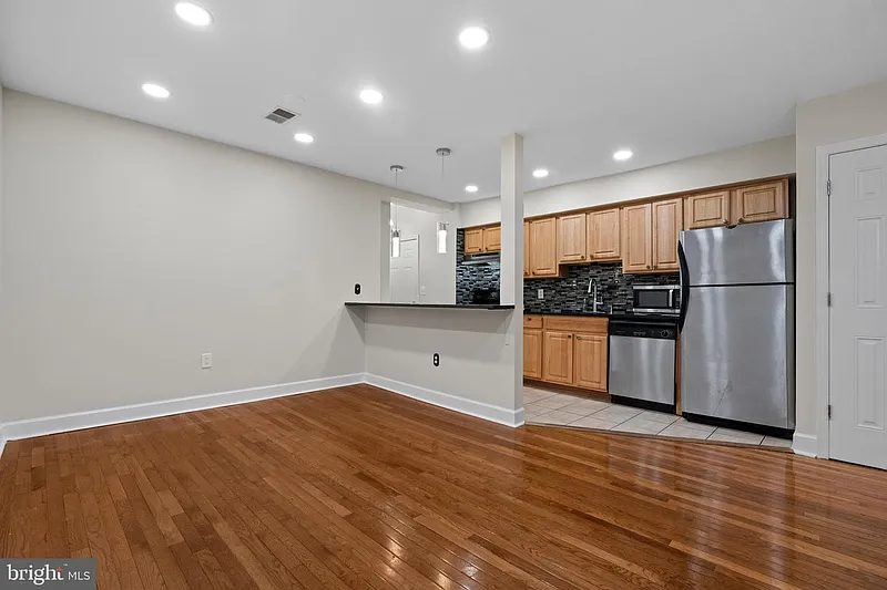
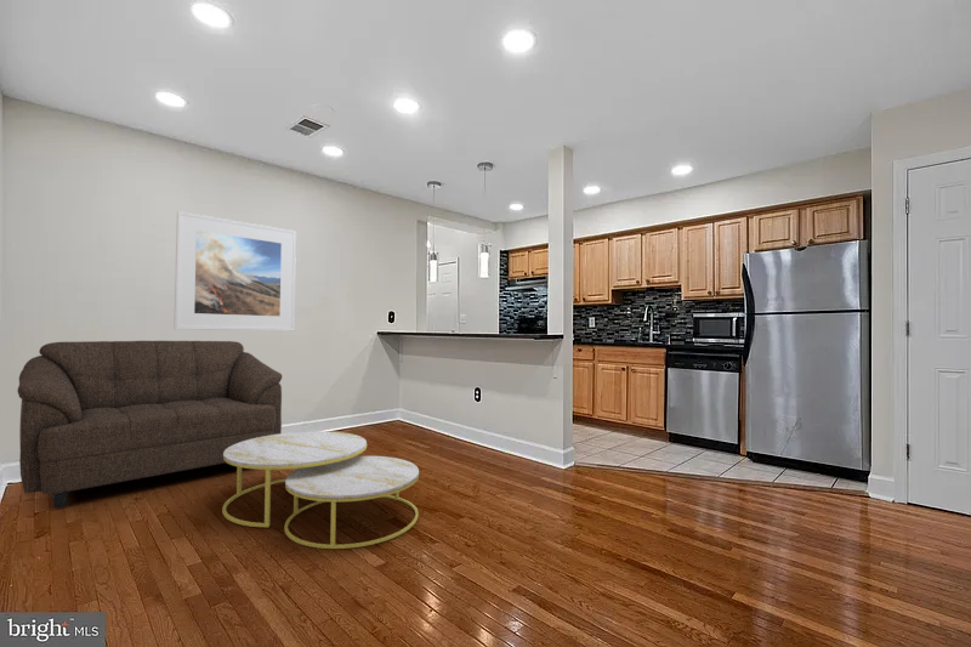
+ coffee table [221,430,420,550]
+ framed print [174,210,297,333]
+ sofa [17,340,283,510]
